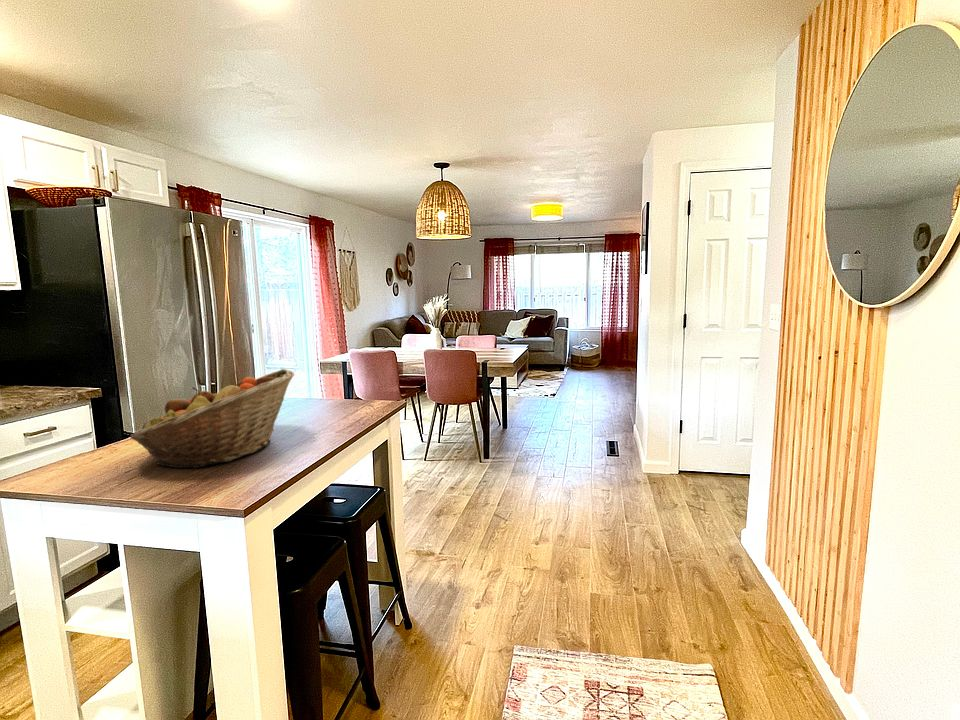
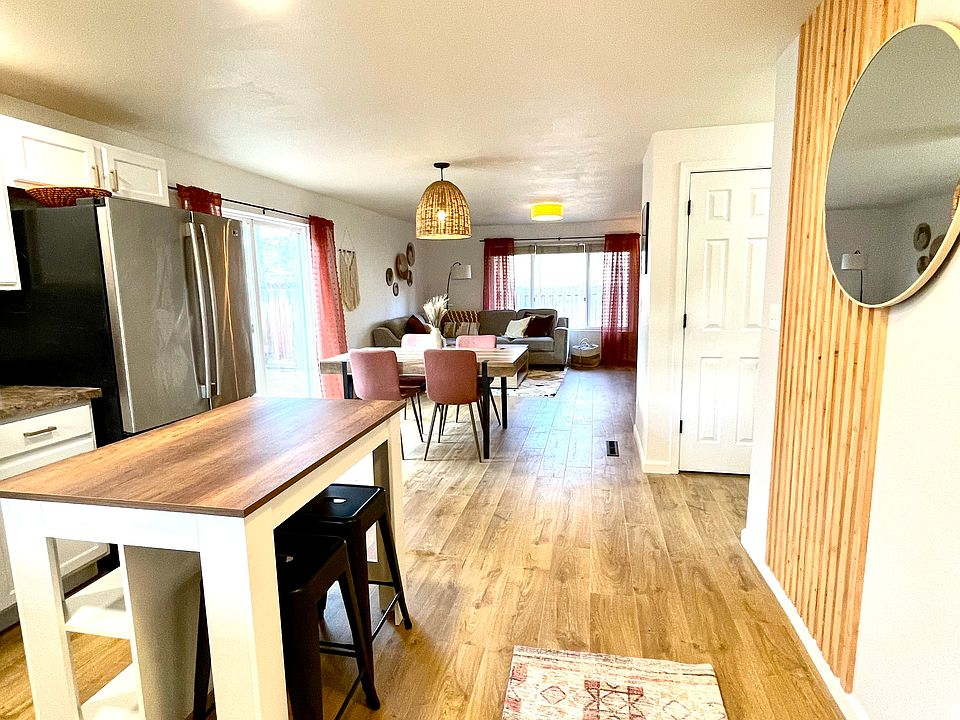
- fruit basket [130,368,295,469]
